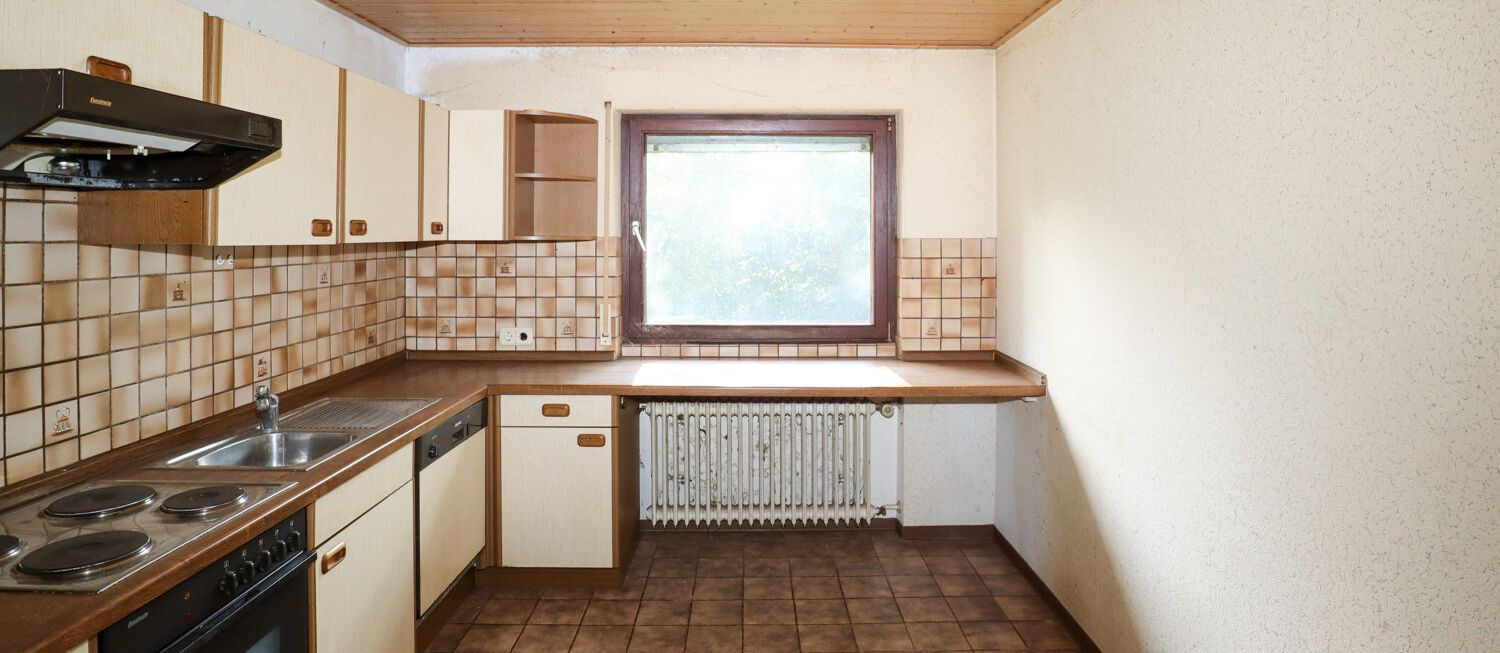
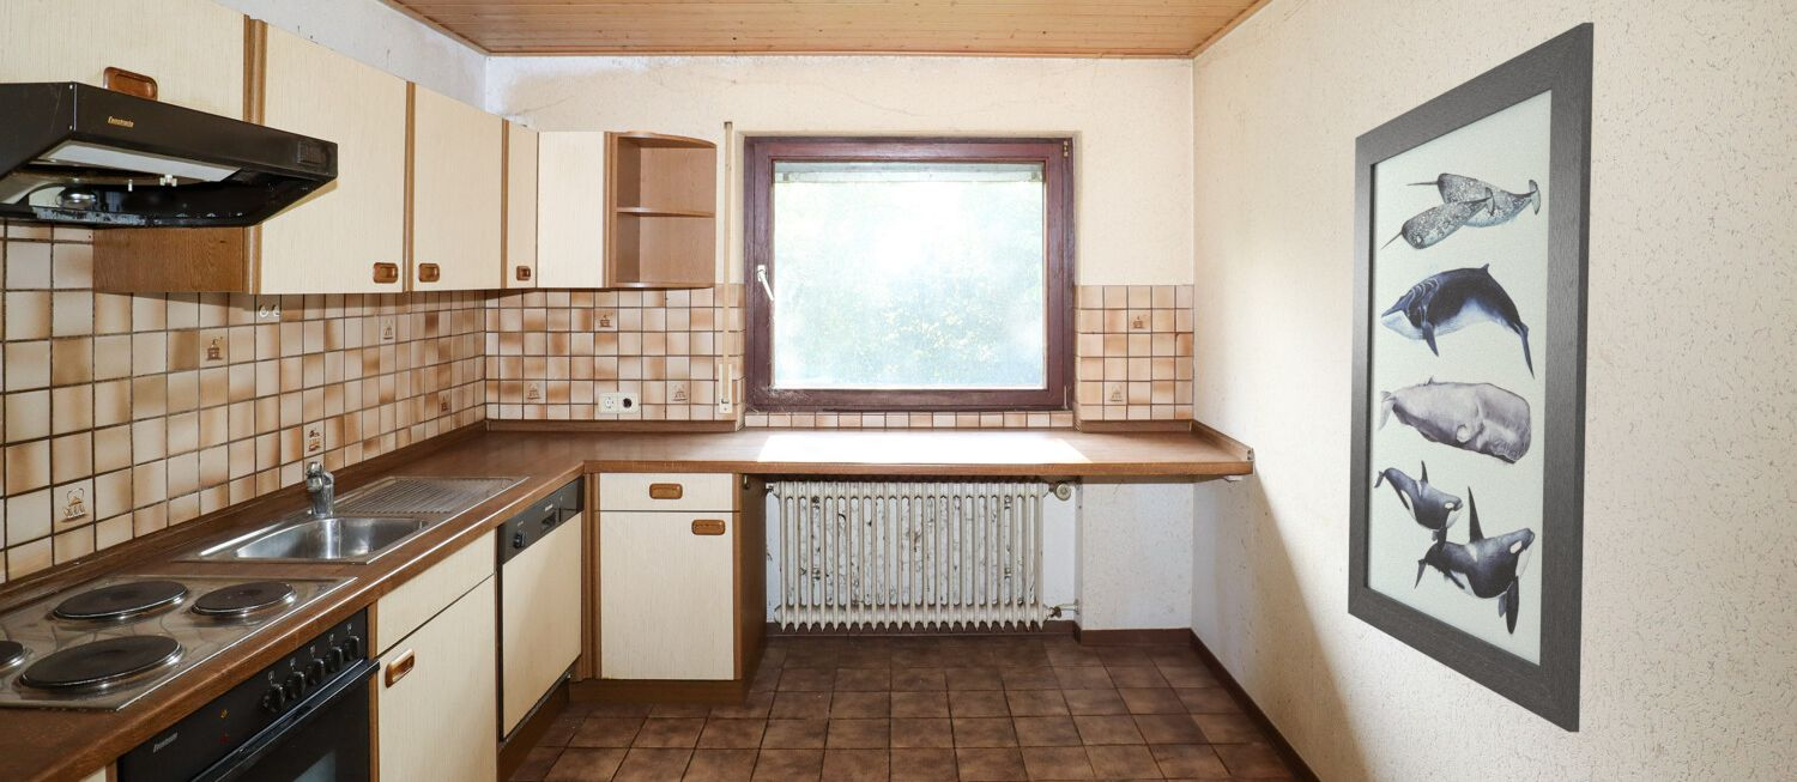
+ wall art [1347,22,1595,733]
